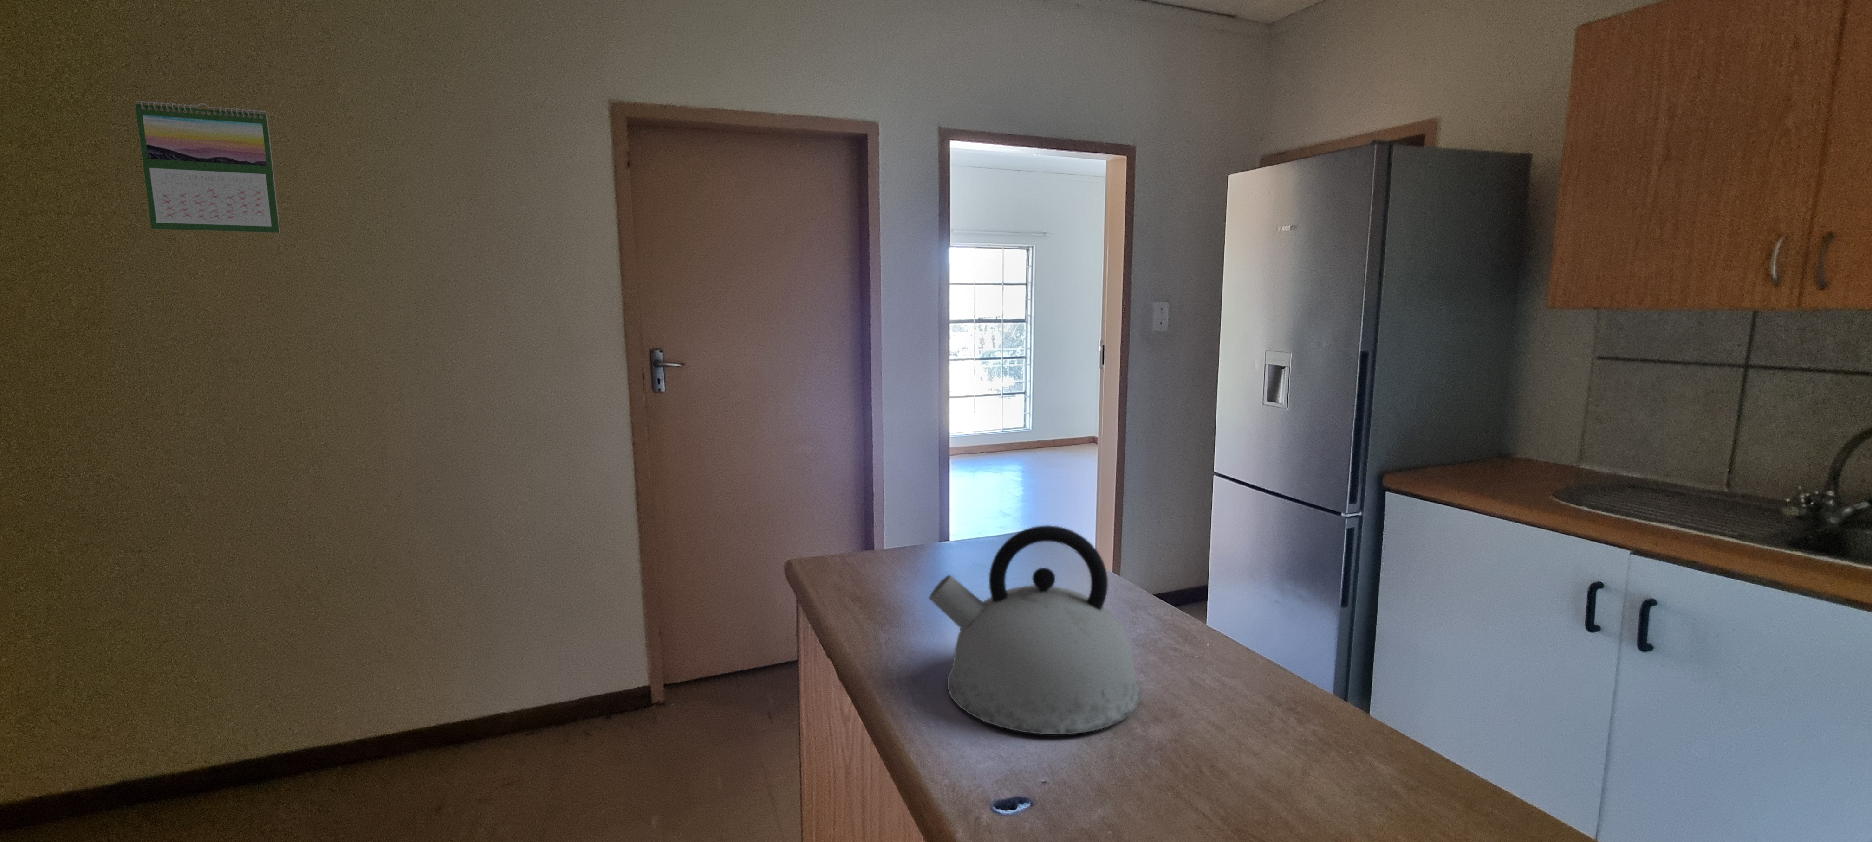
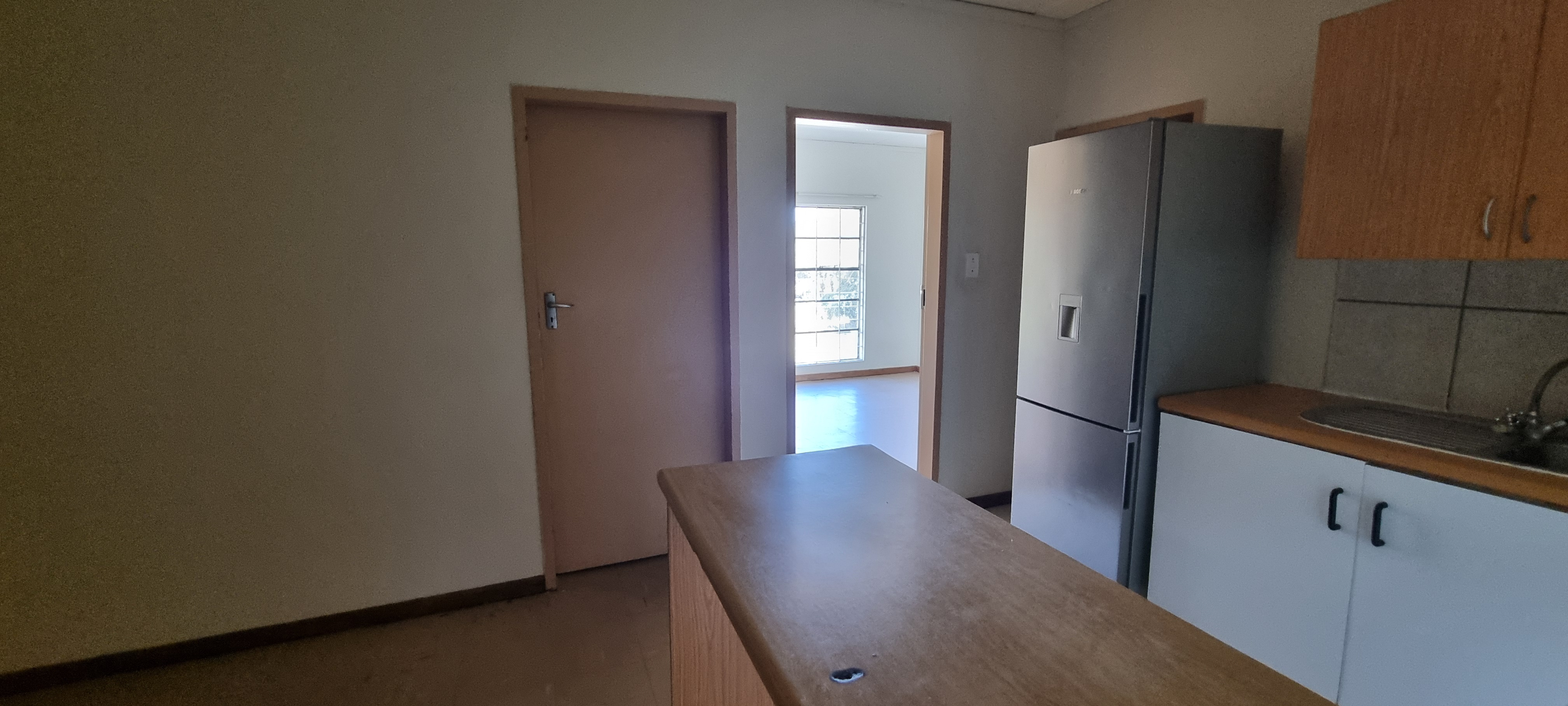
- kettle [929,525,1140,735]
- calendar [135,100,281,234]
